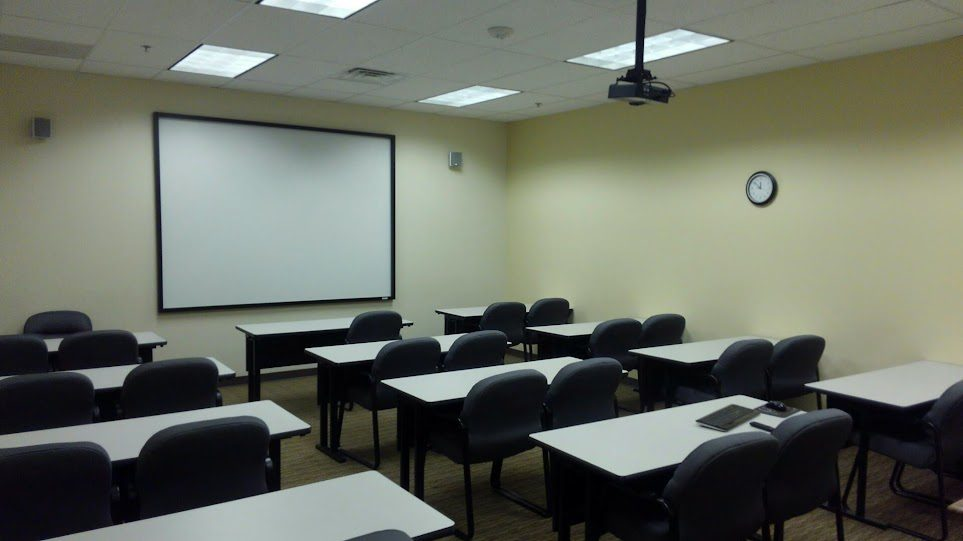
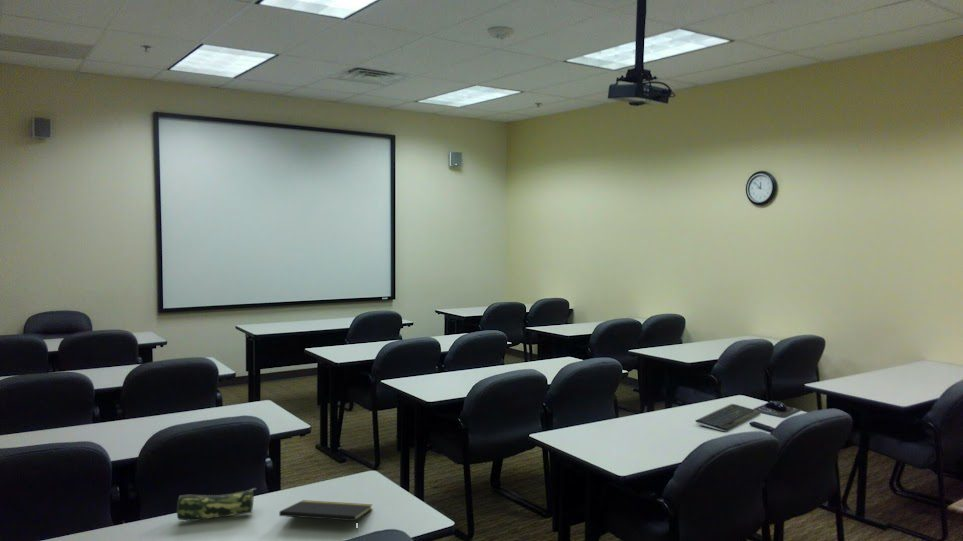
+ pencil case [176,487,256,522]
+ notepad [278,499,373,533]
